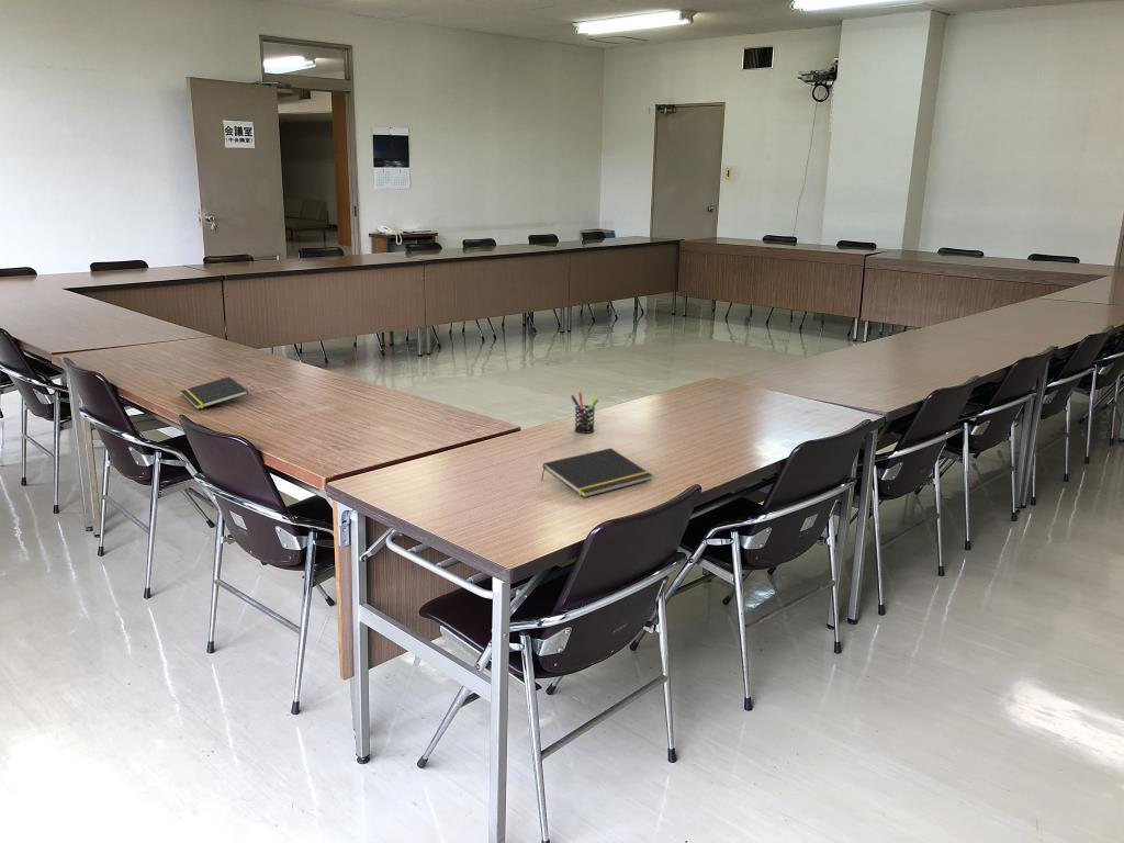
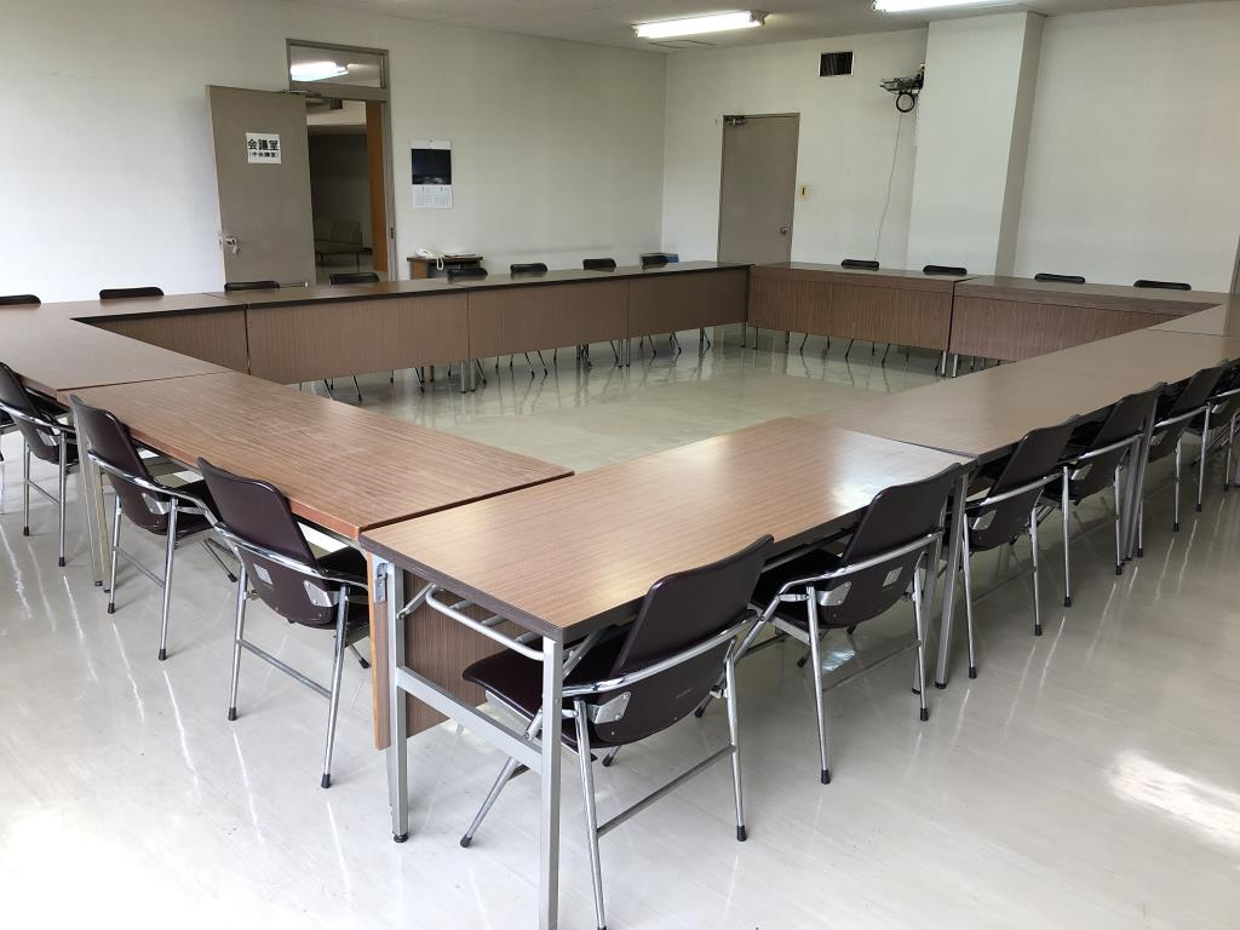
- notepad [180,375,249,411]
- pen holder [570,391,599,435]
- notepad [540,447,653,498]
